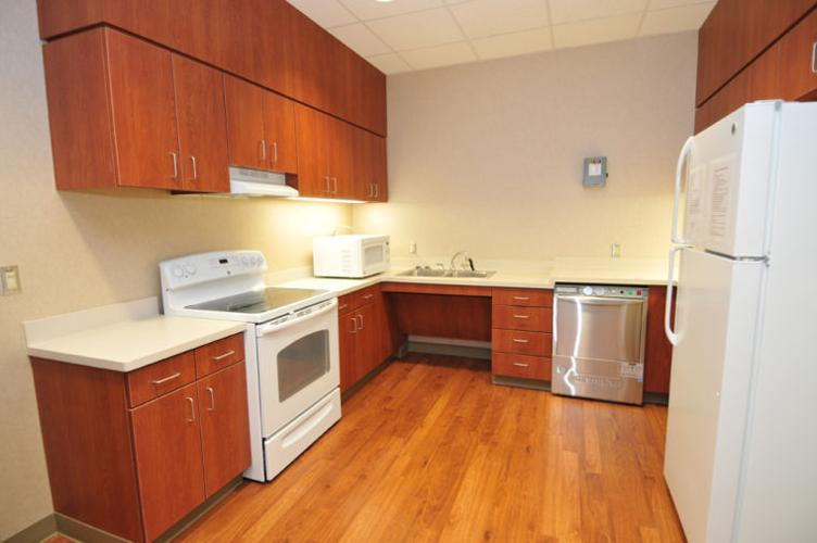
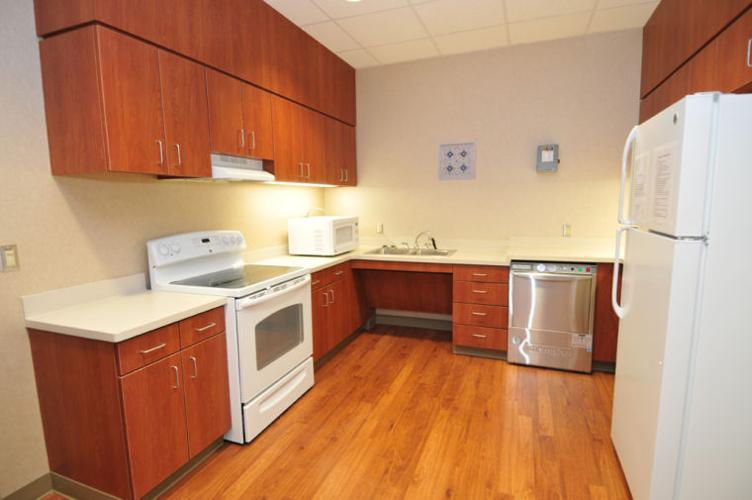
+ wall art [437,140,478,181]
